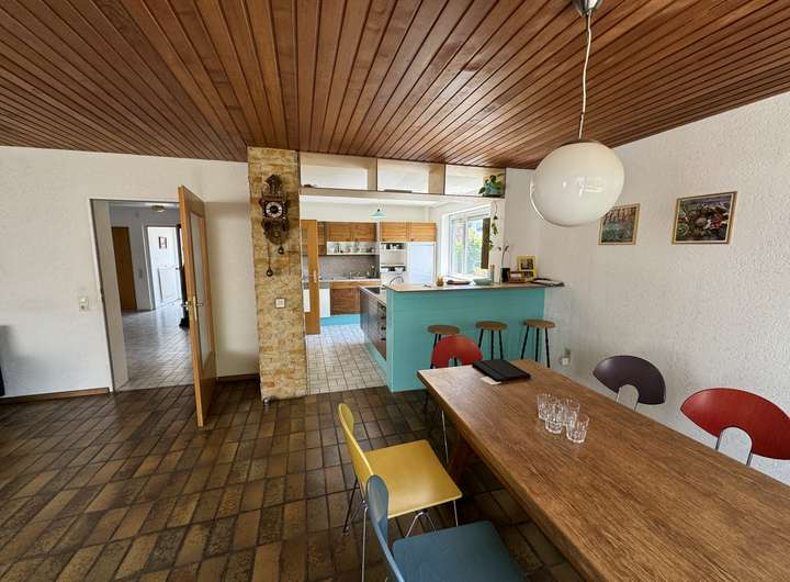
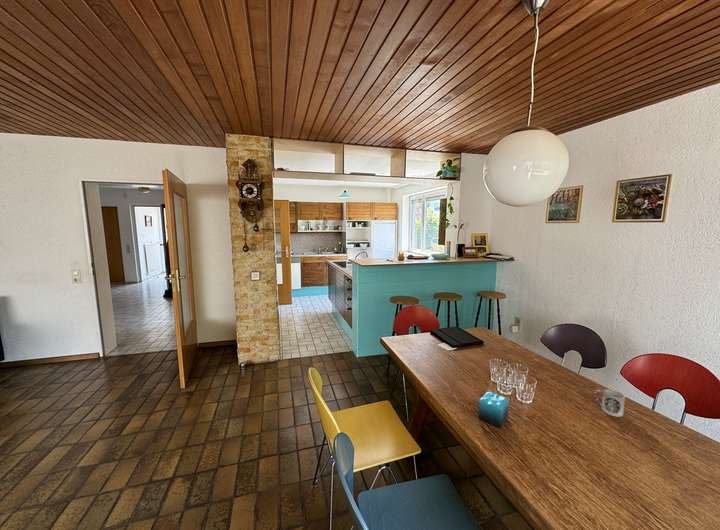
+ candle [477,391,510,429]
+ cup [593,388,626,418]
